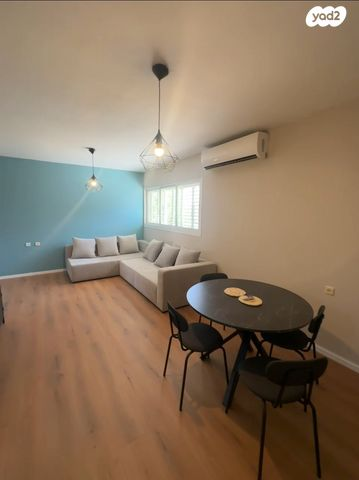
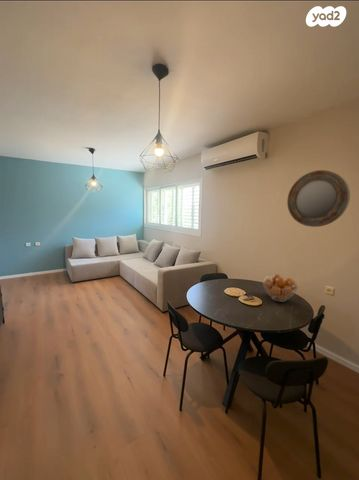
+ home mirror [286,169,351,228]
+ fruit basket [262,273,299,303]
